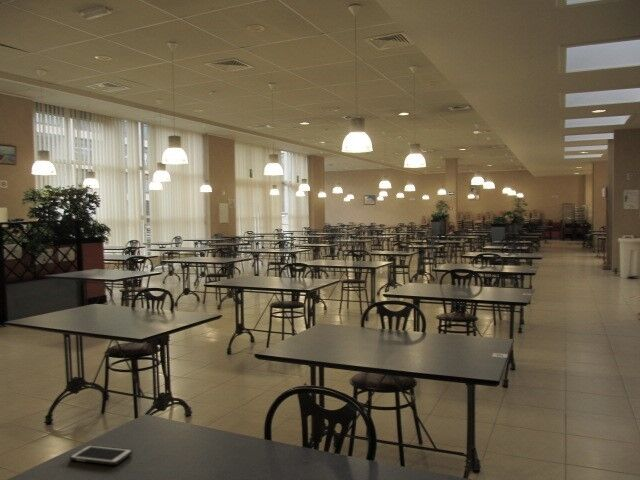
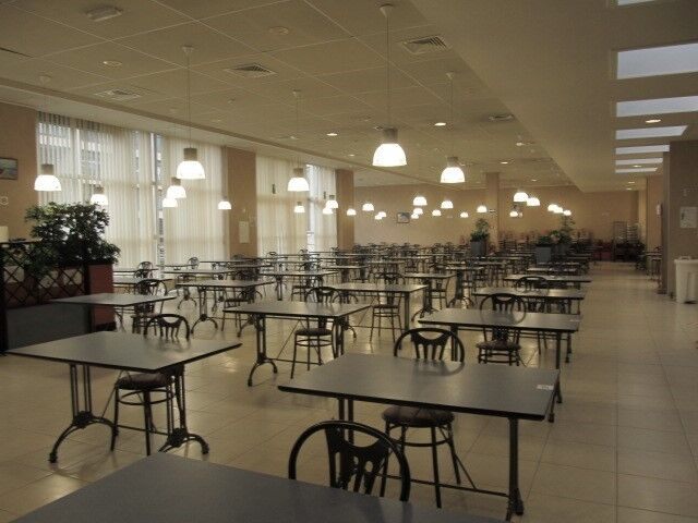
- cell phone [69,444,134,466]
